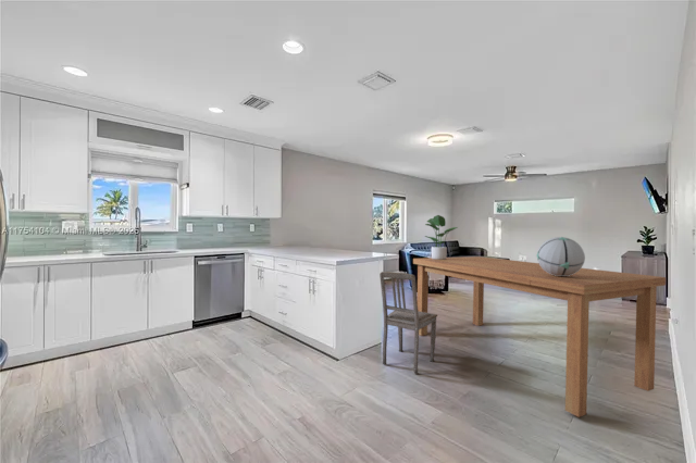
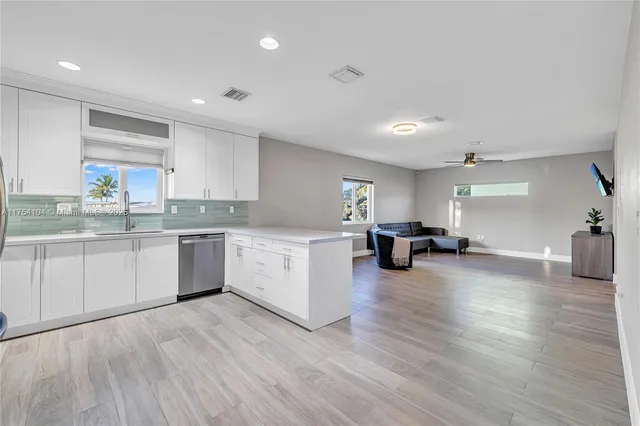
- dining chair [378,271,438,375]
- potted plant [424,214,459,260]
- decorative sphere [535,236,586,276]
- dining table [412,255,667,418]
